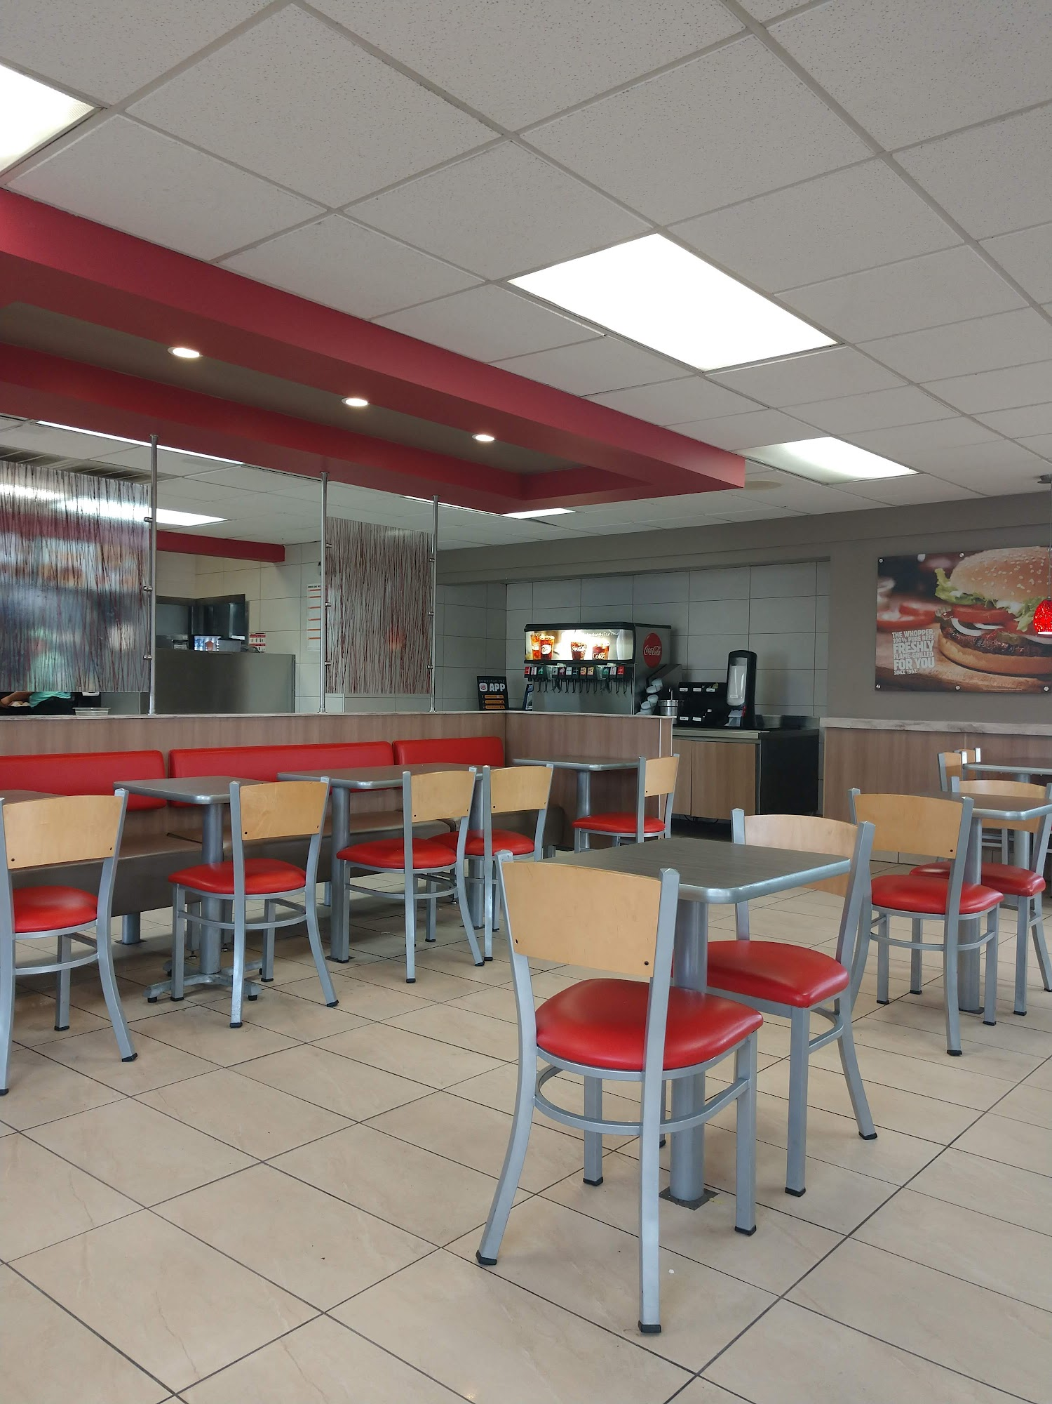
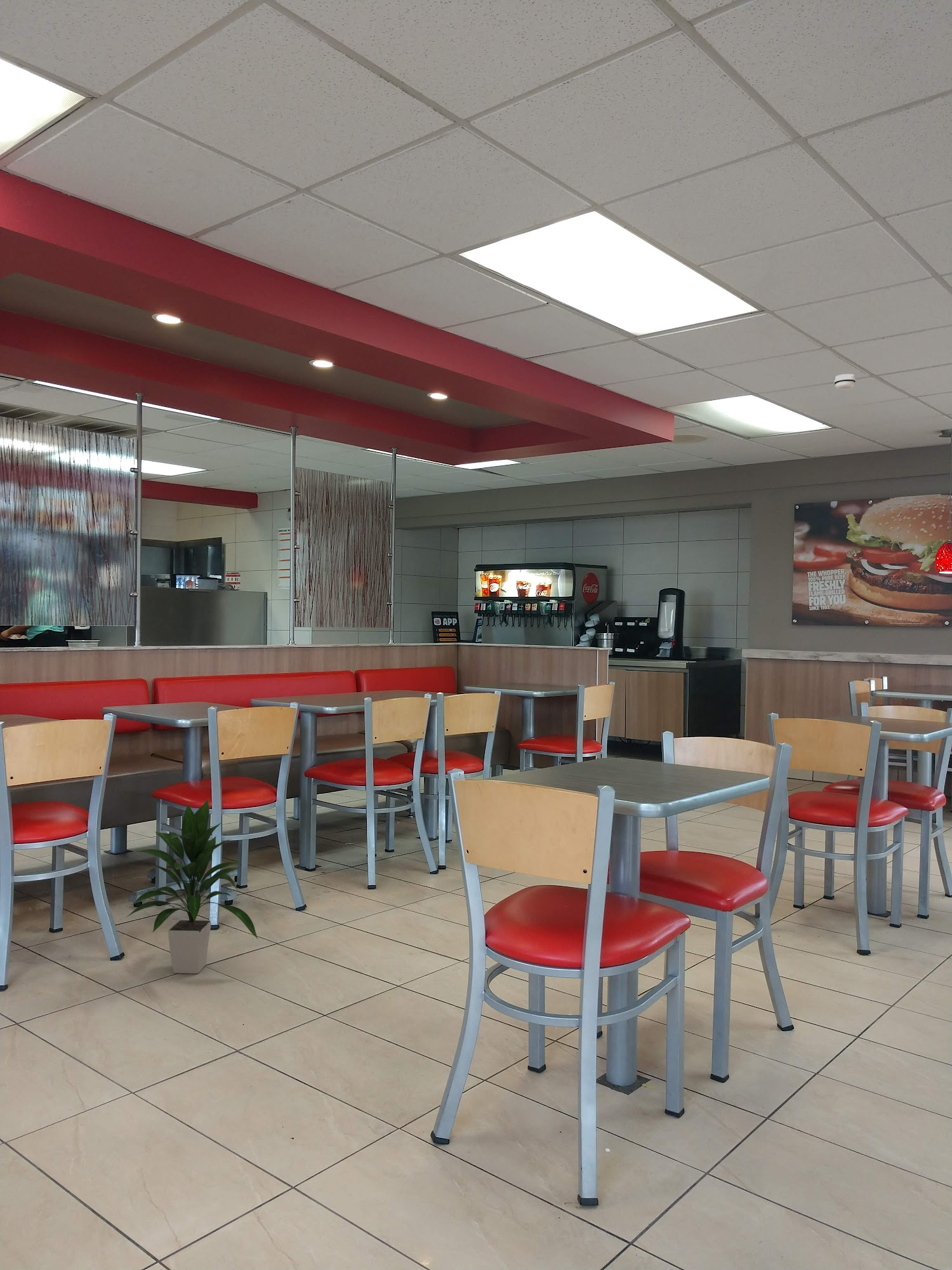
+ smoke detector [833,373,856,391]
+ indoor plant [125,798,258,974]
